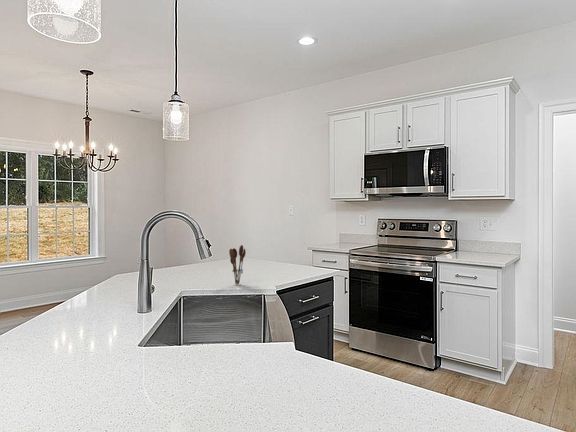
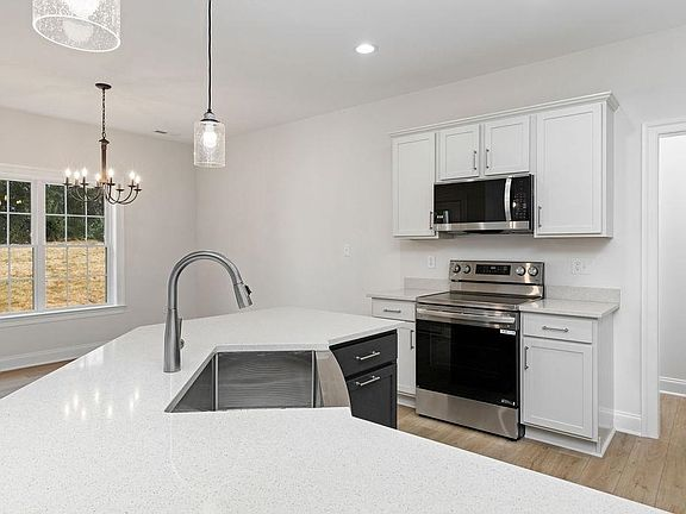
- utensil holder [228,244,247,285]
